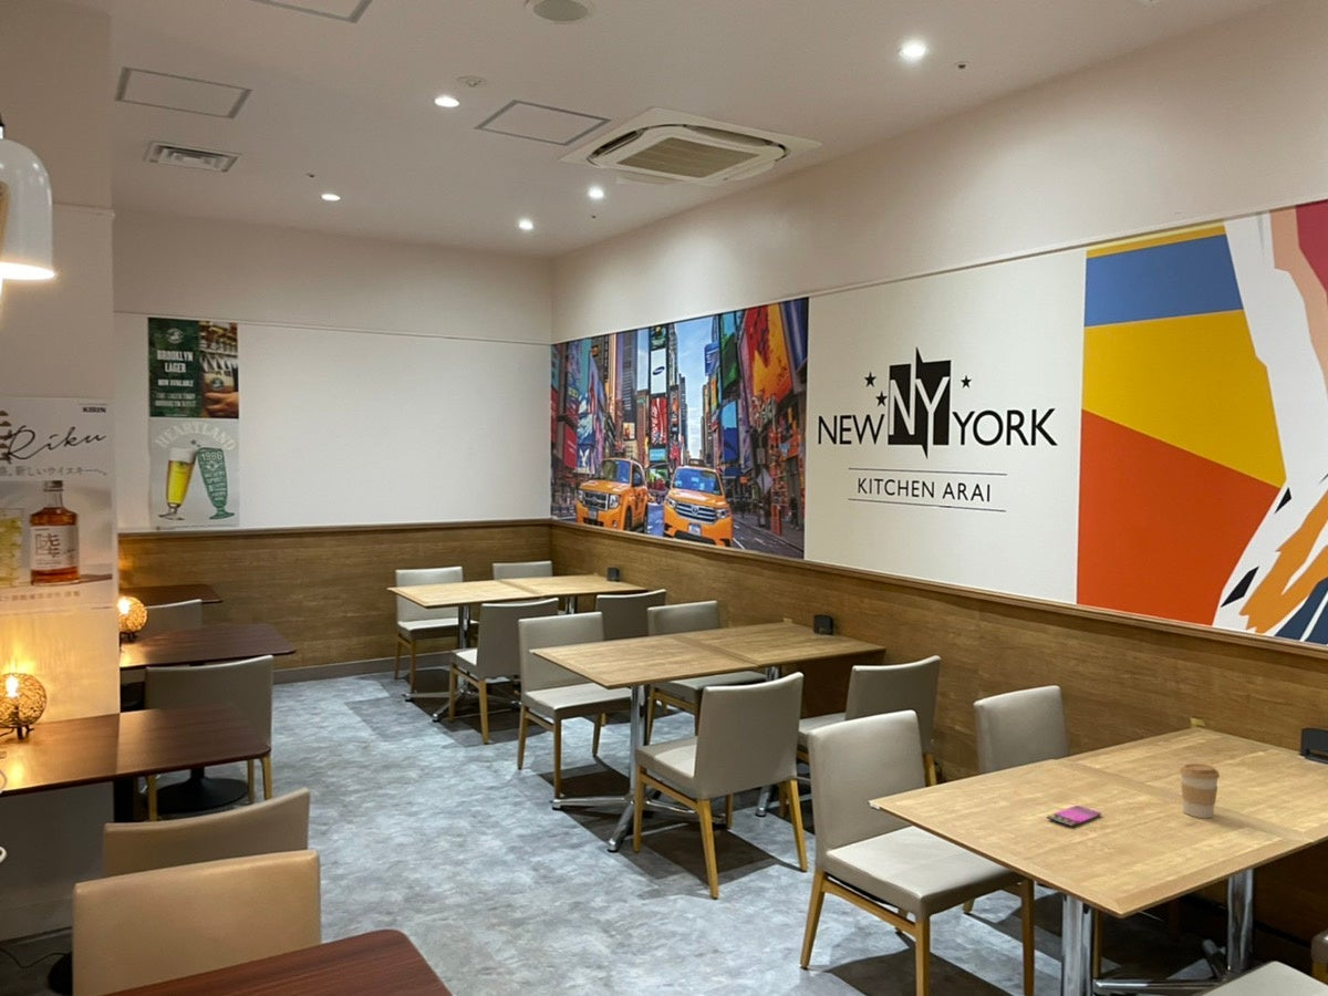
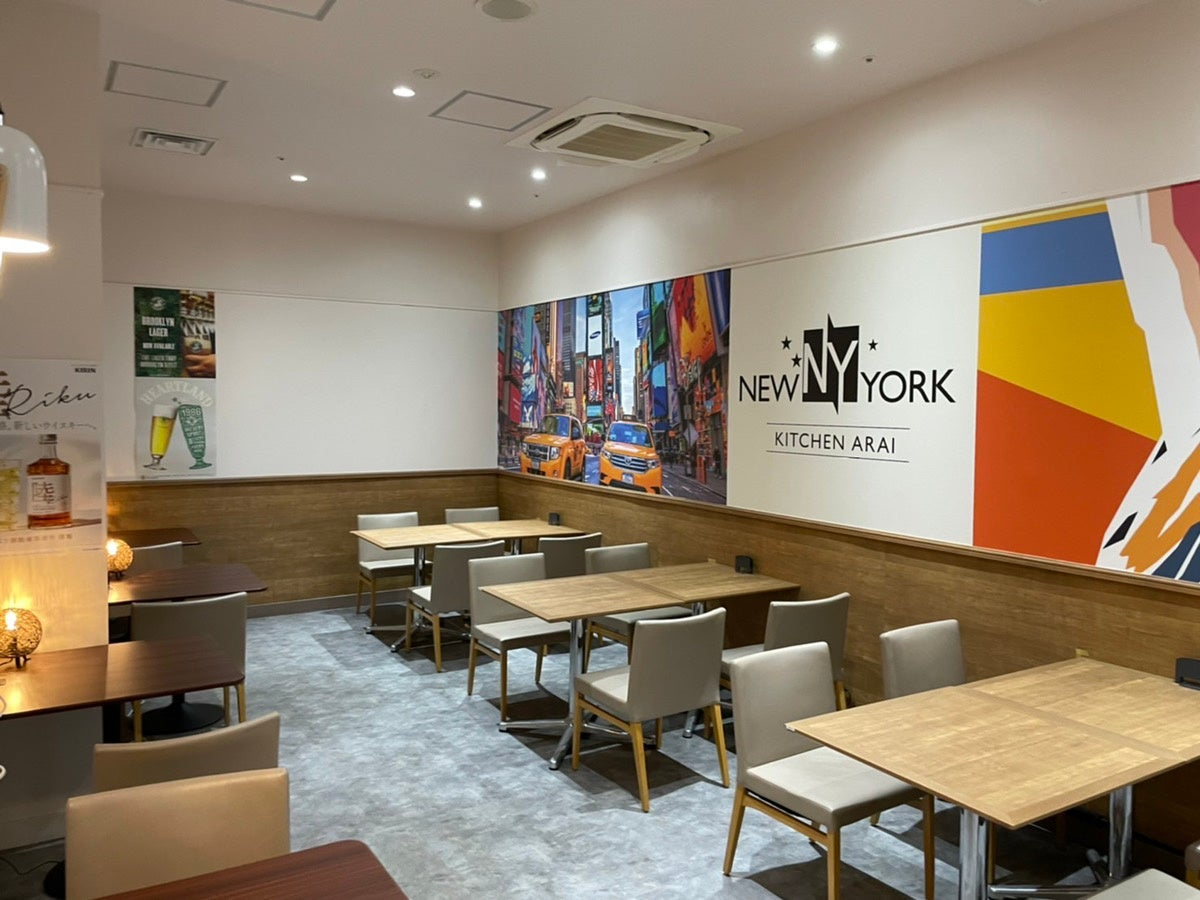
- coffee cup [1179,762,1221,819]
- smartphone [1046,805,1102,828]
